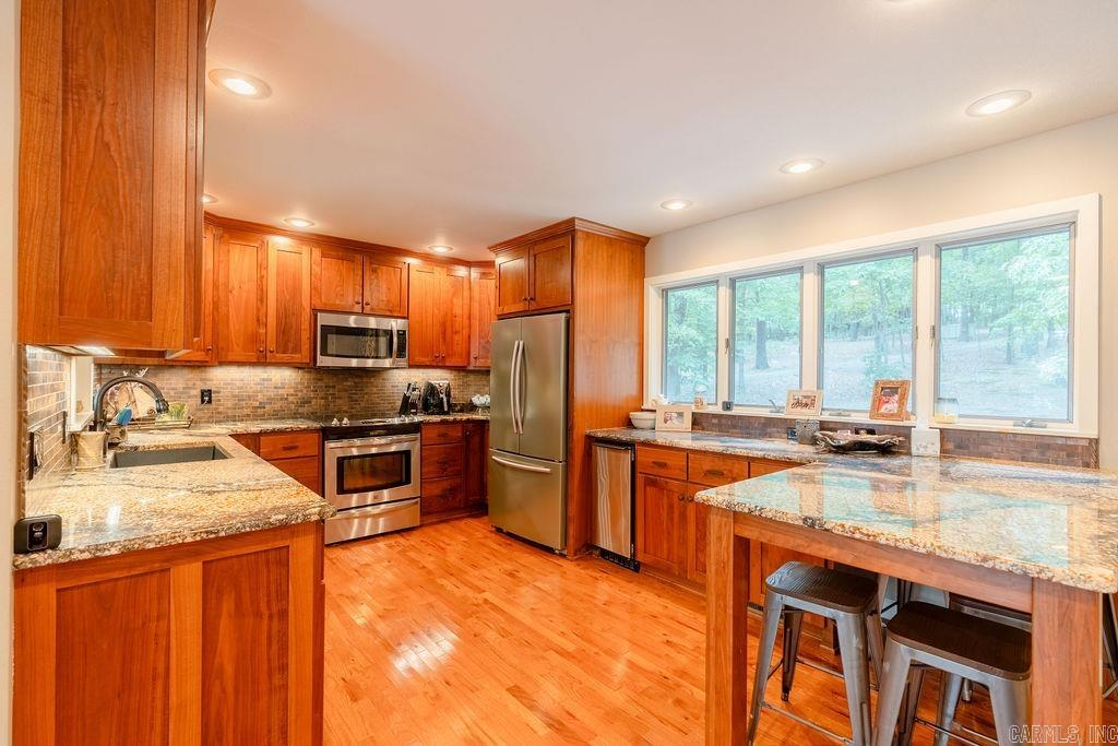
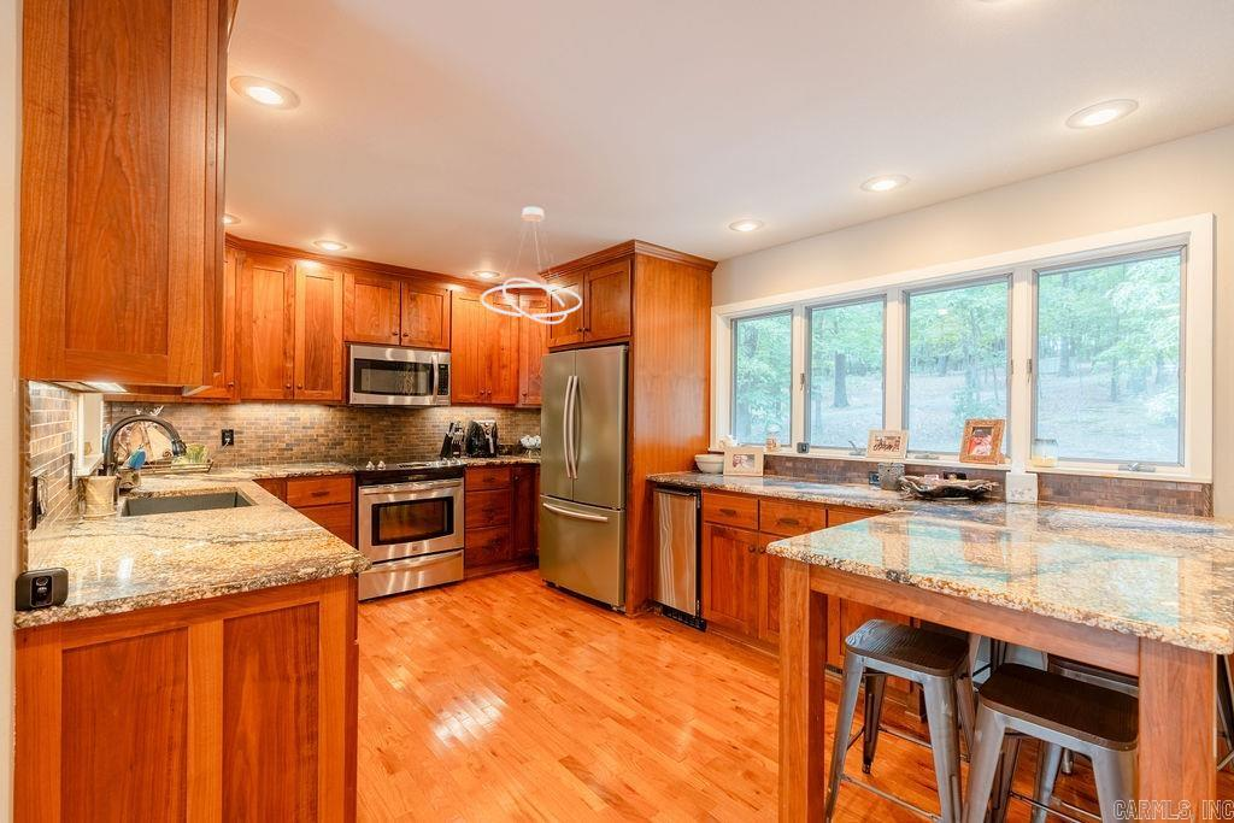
+ ceiling light fixture [480,206,583,325]
